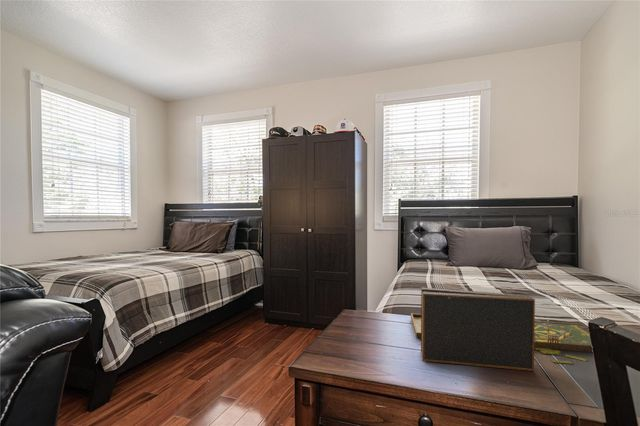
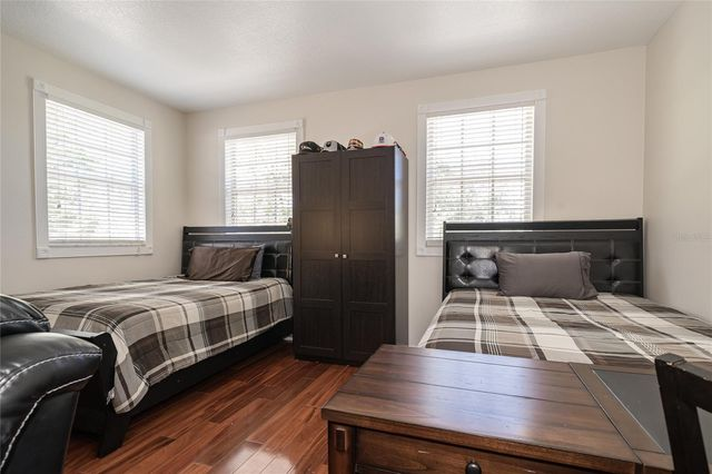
- board game [410,286,593,372]
